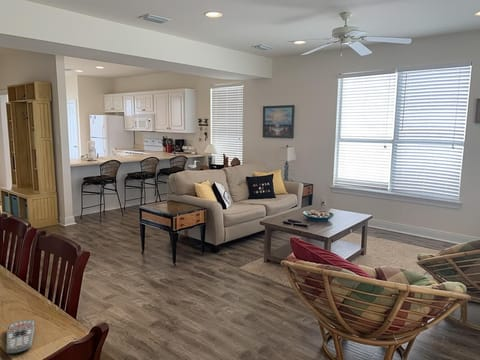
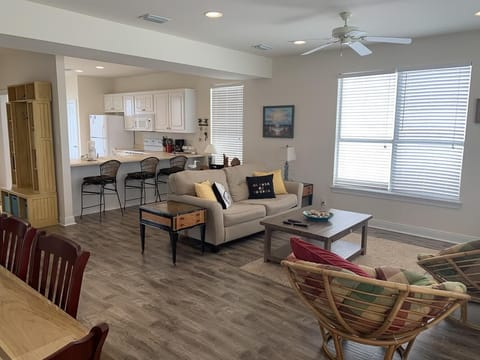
- remote control [5,319,35,355]
